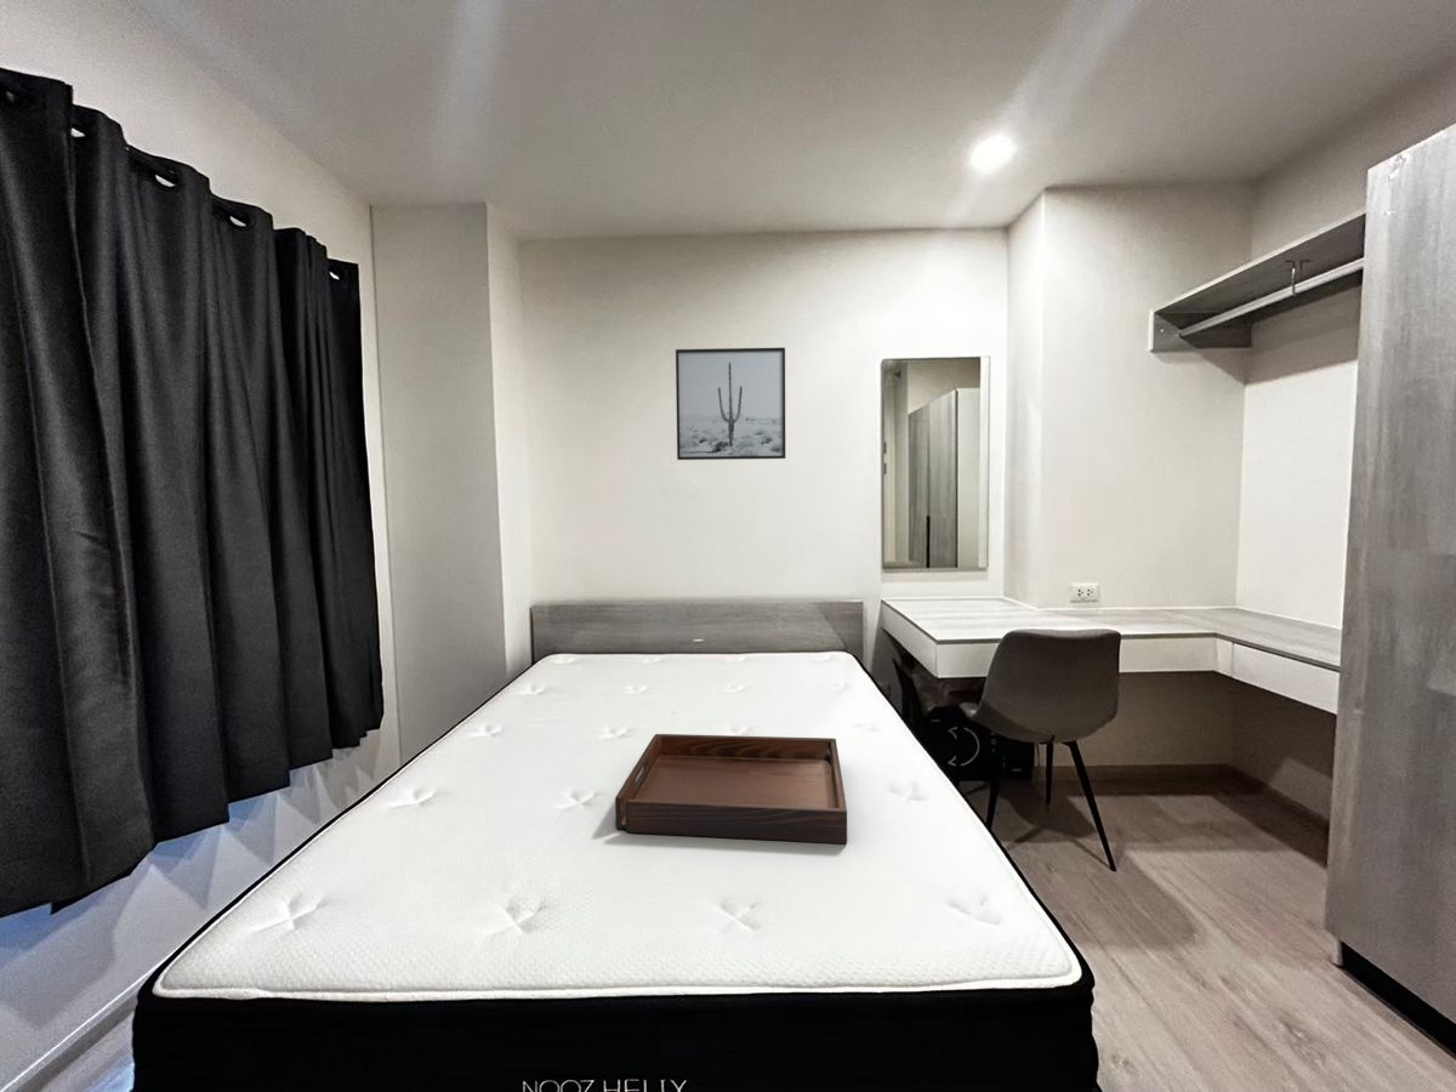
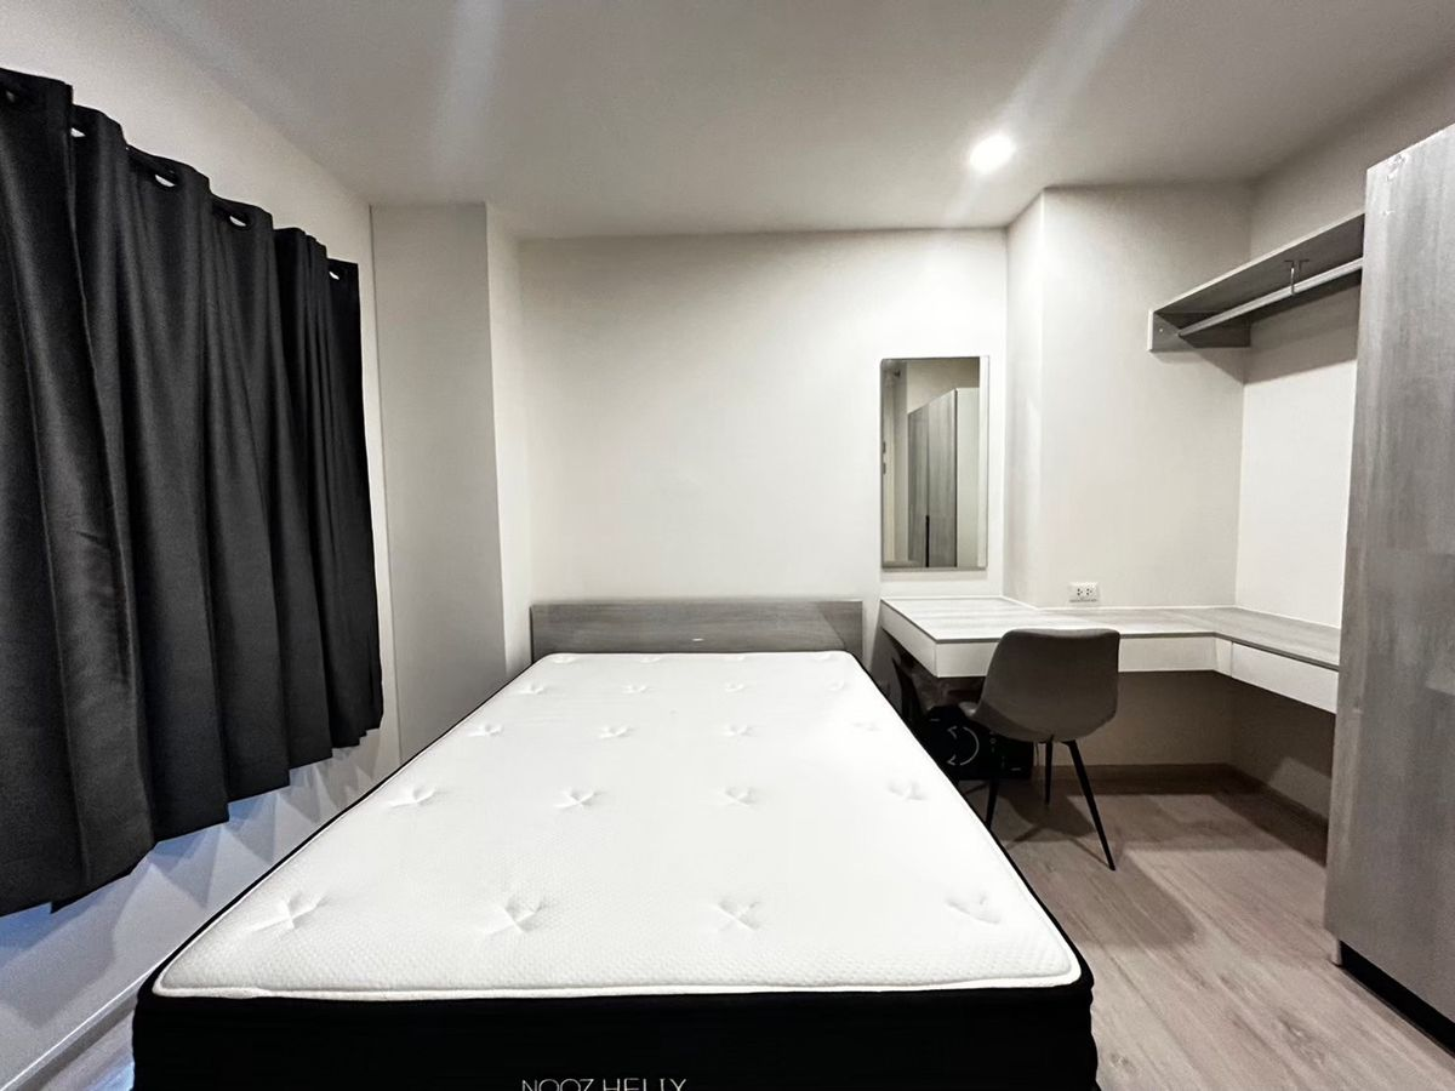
- serving tray [614,733,848,844]
- wall art [675,346,786,461]
